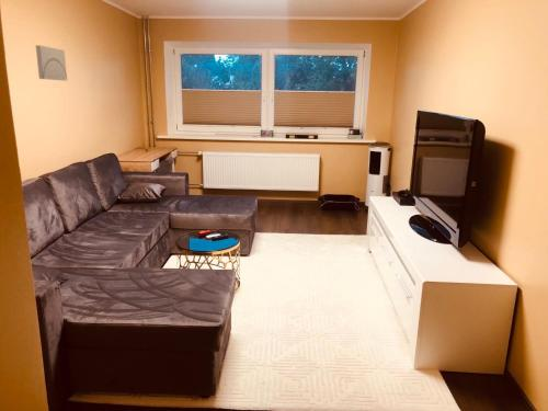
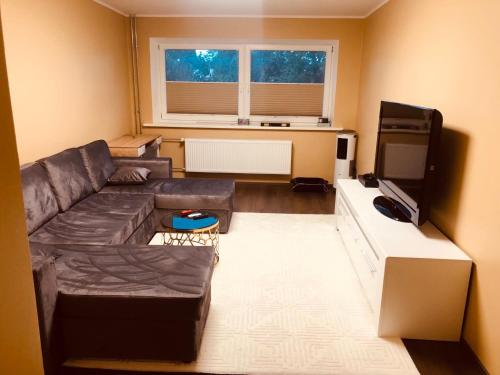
- wall art [35,44,68,81]
